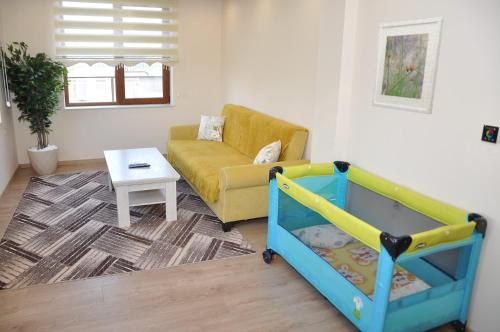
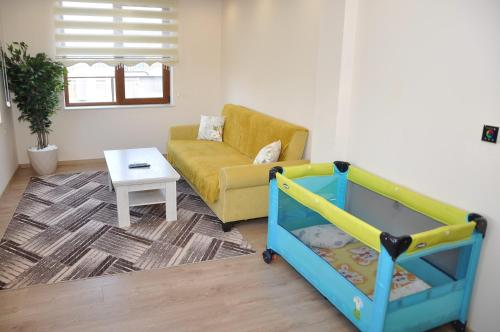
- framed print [371,16,445,115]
